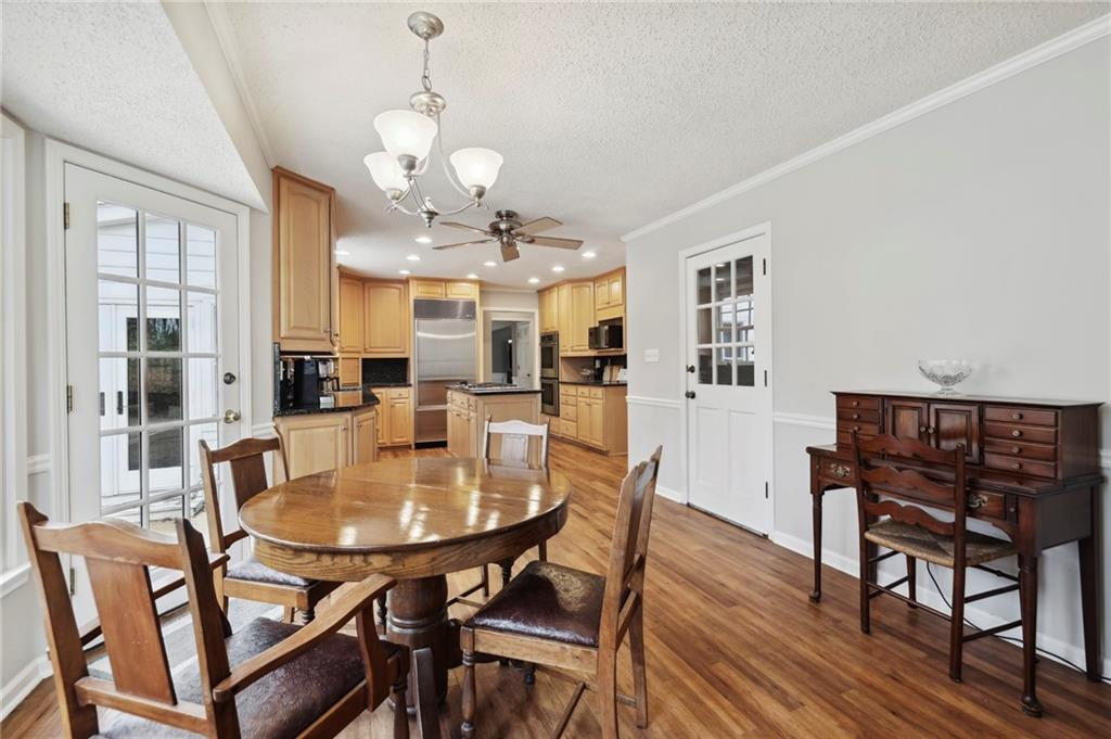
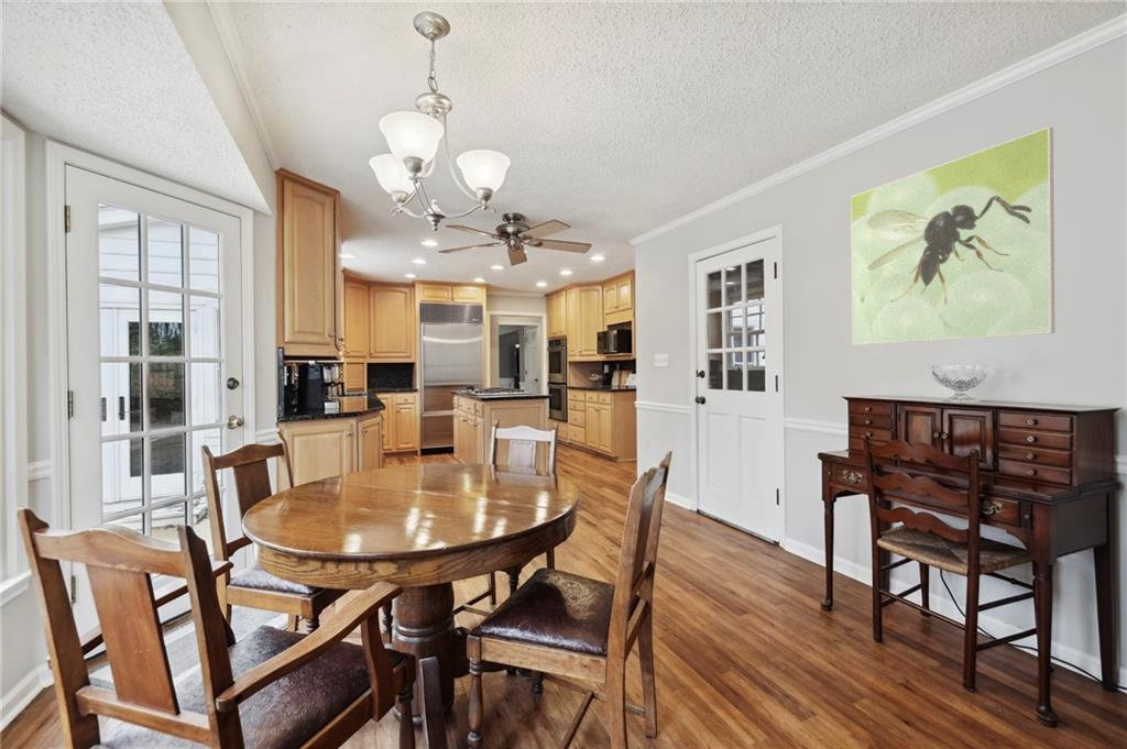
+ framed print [850,125,1055,346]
